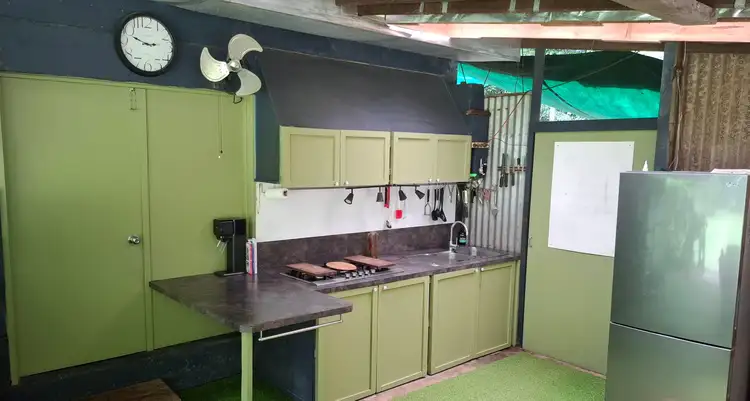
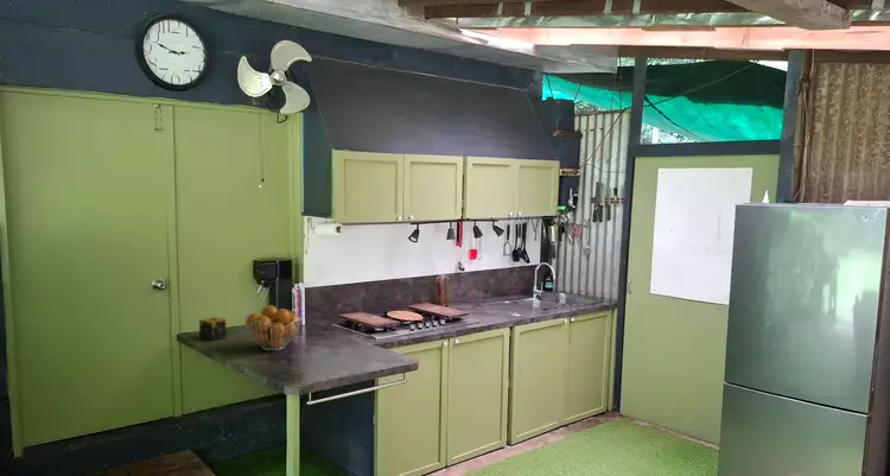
+ candle [198,316,228,342]
+ fruit basket [243,304,303,351]
